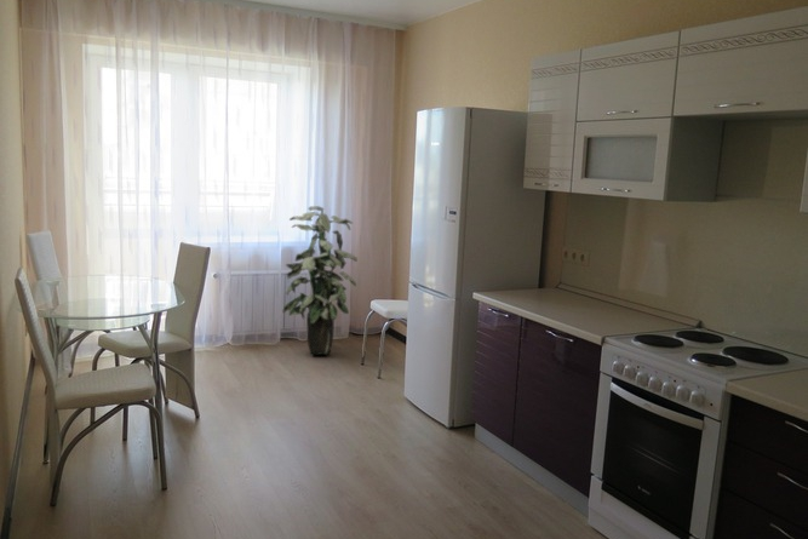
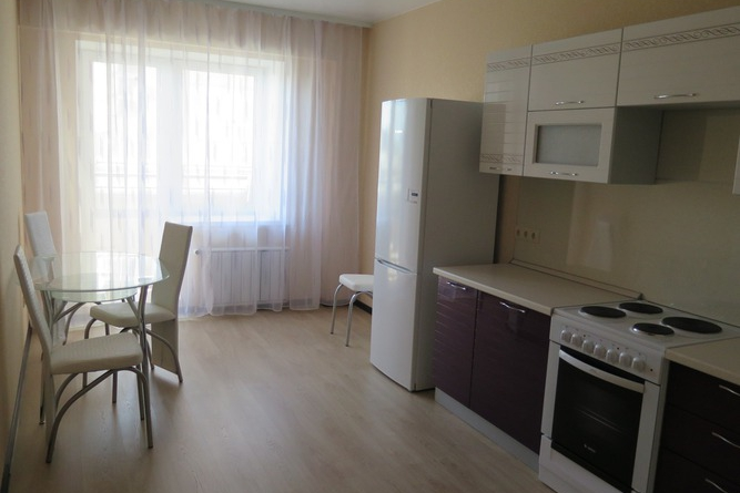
- indoor plant [282,205,359,356]
